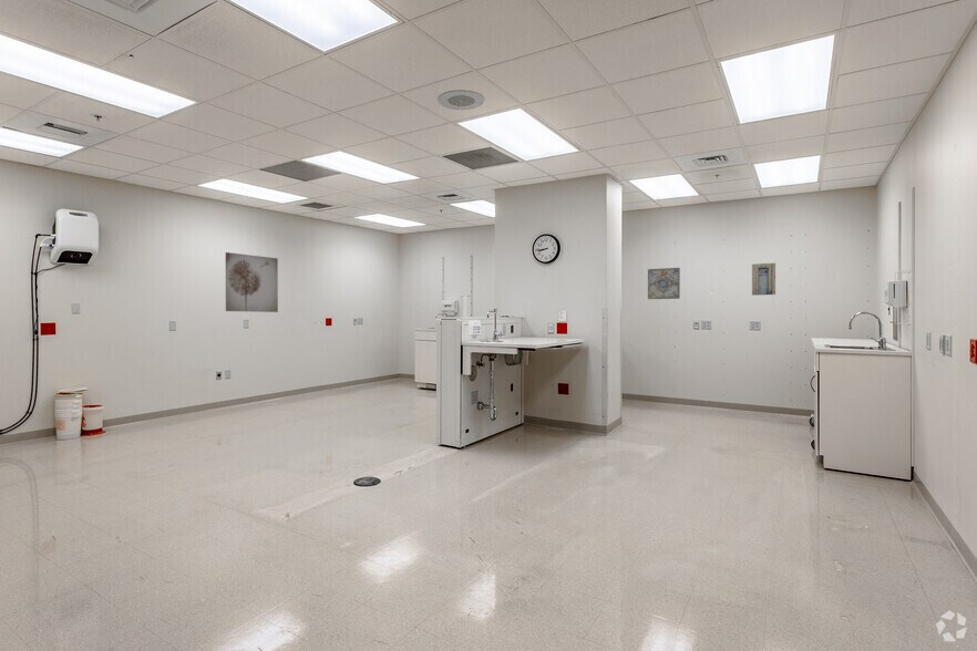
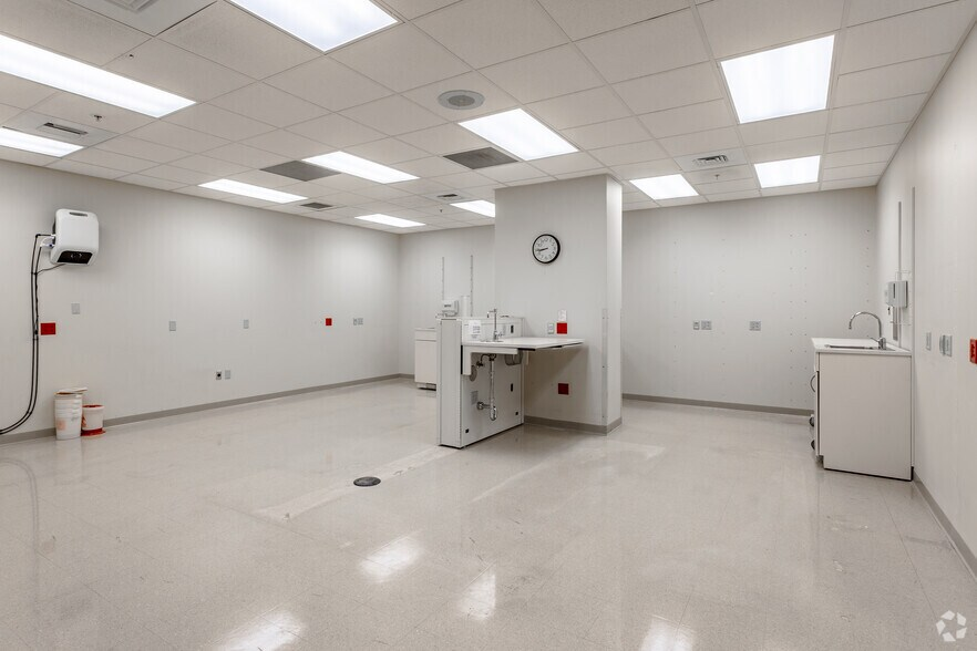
- wall art [225,251,279,313]
- wall art [647,267,681,300]
- wall art [751,262,777,296]
